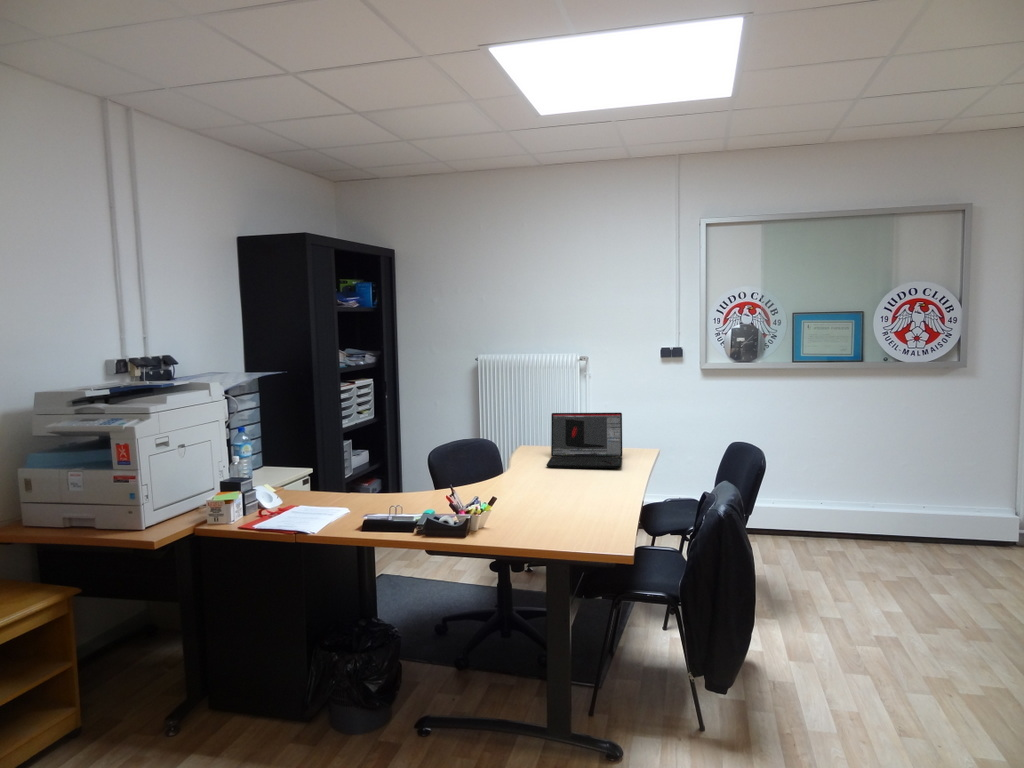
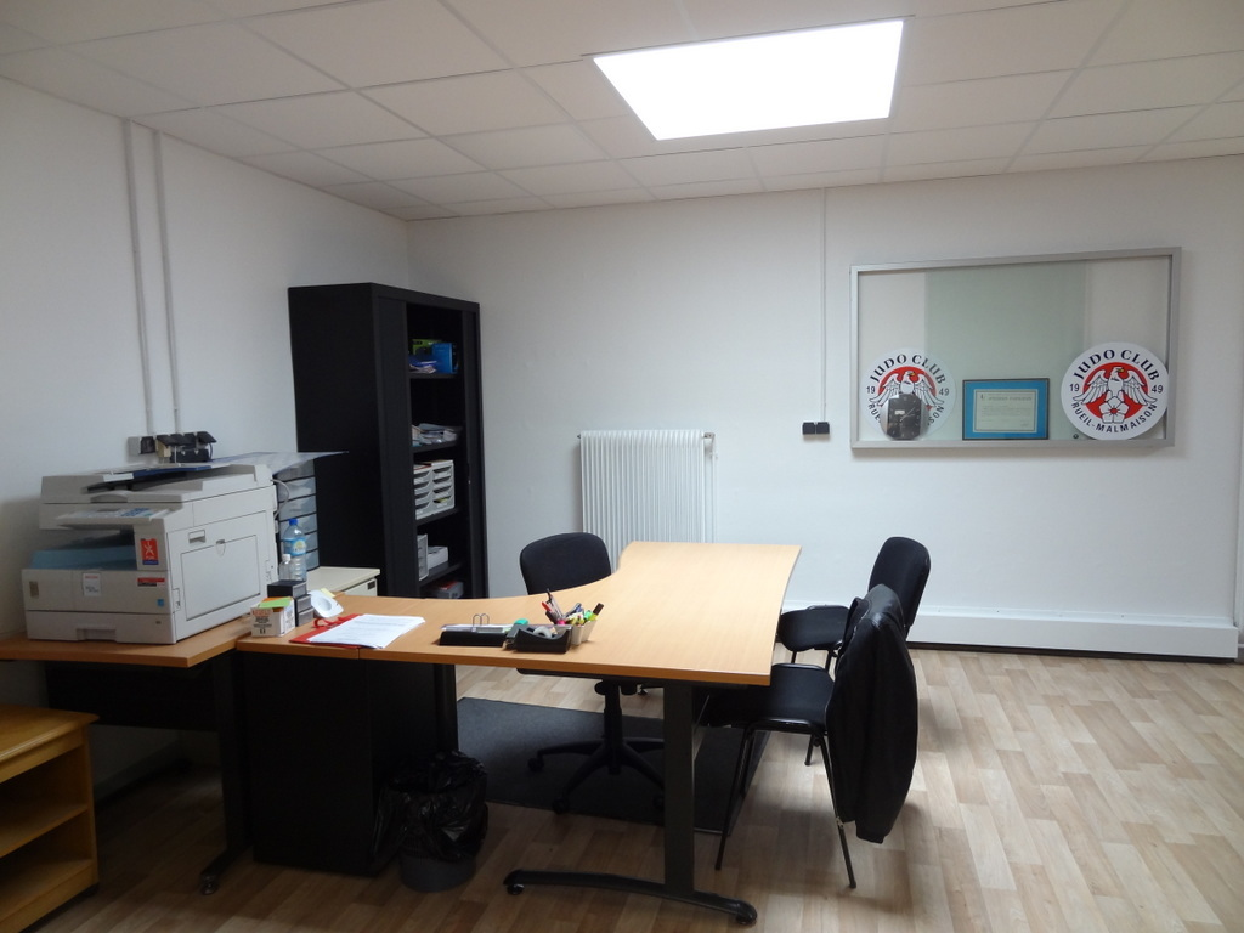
- laptop [546,412,623,469]
